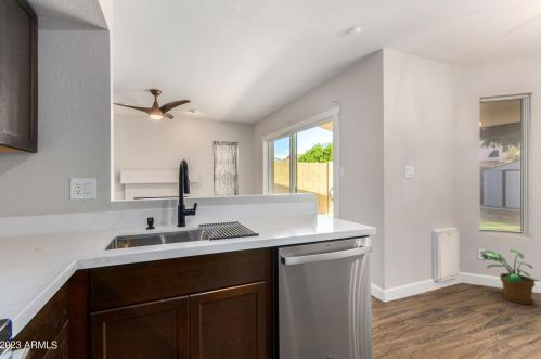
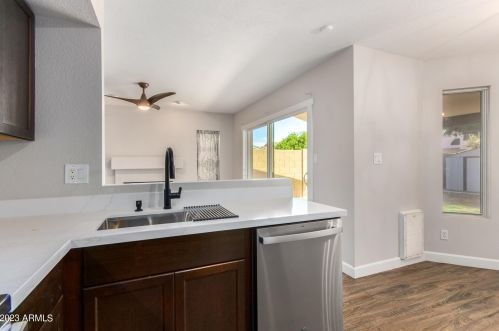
- potted plant [479,248,541,305]
